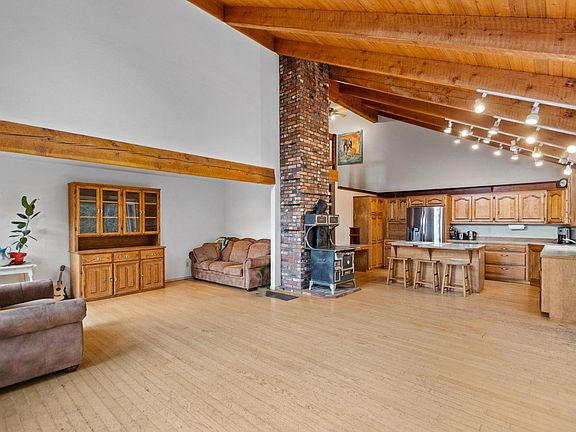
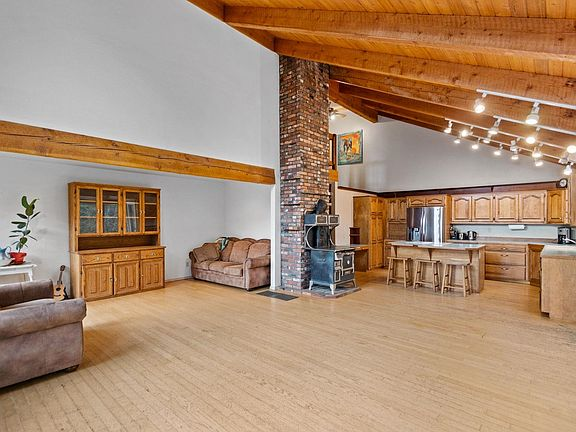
- indoor plant [250,263,273,298]
